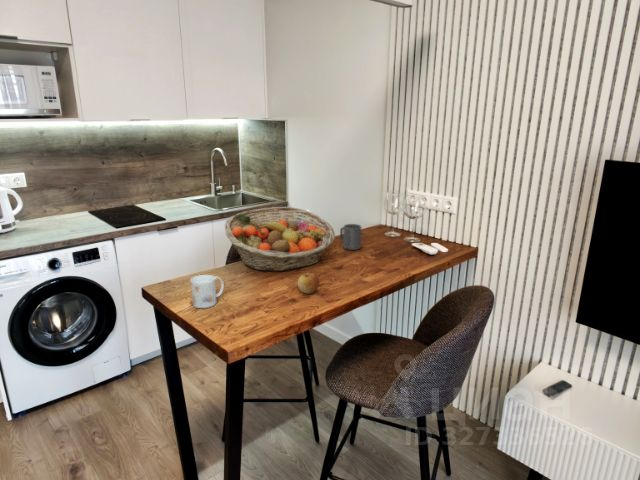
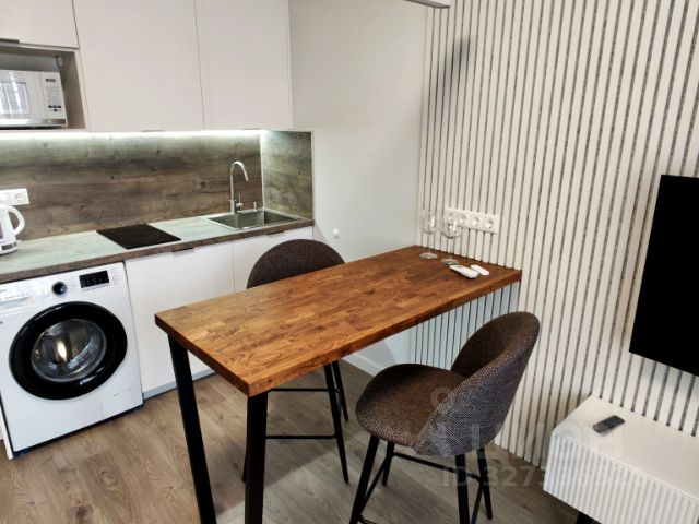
- apple [297,272,320,295]
- mug [190,274,225,309]
- mug [339,223,362,251]
- fruit basket [224,206,336,272]
